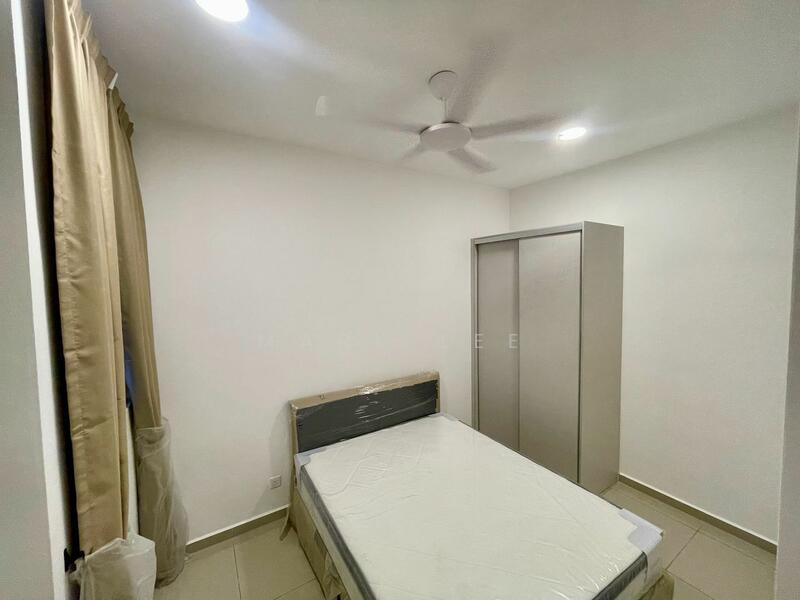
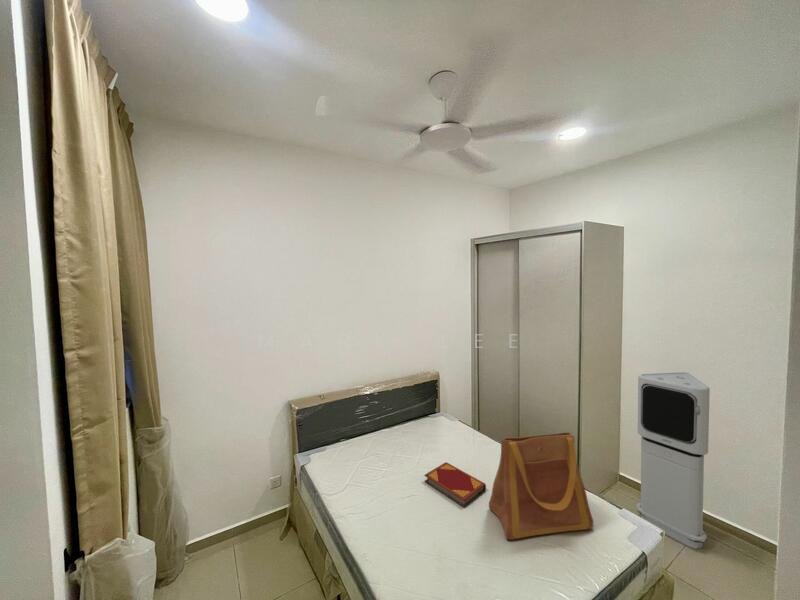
+ hardback book [424,461,487,509]
+ air purifier [635,371,711,550]
+ tote bag [488,432,594,541]
